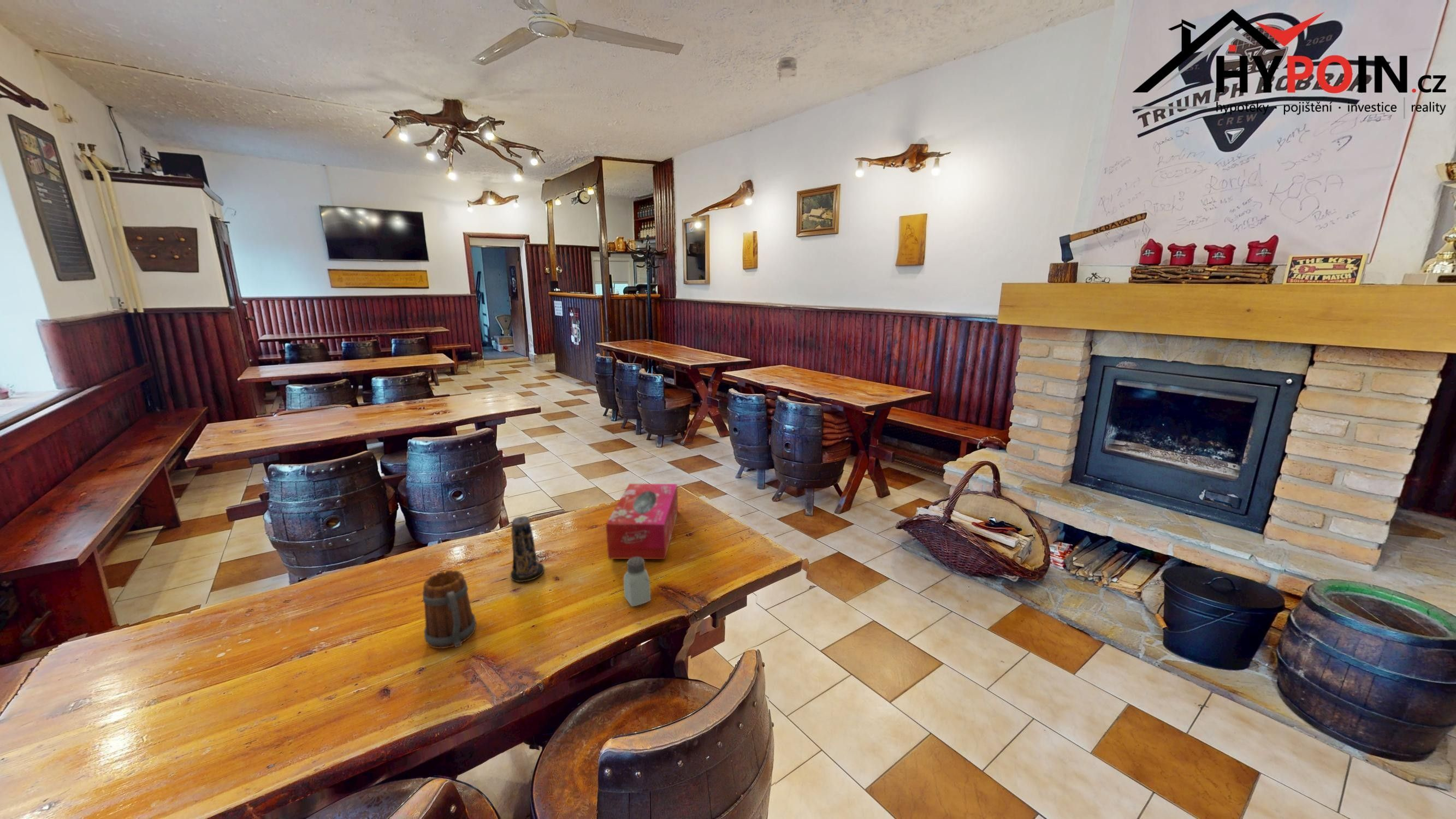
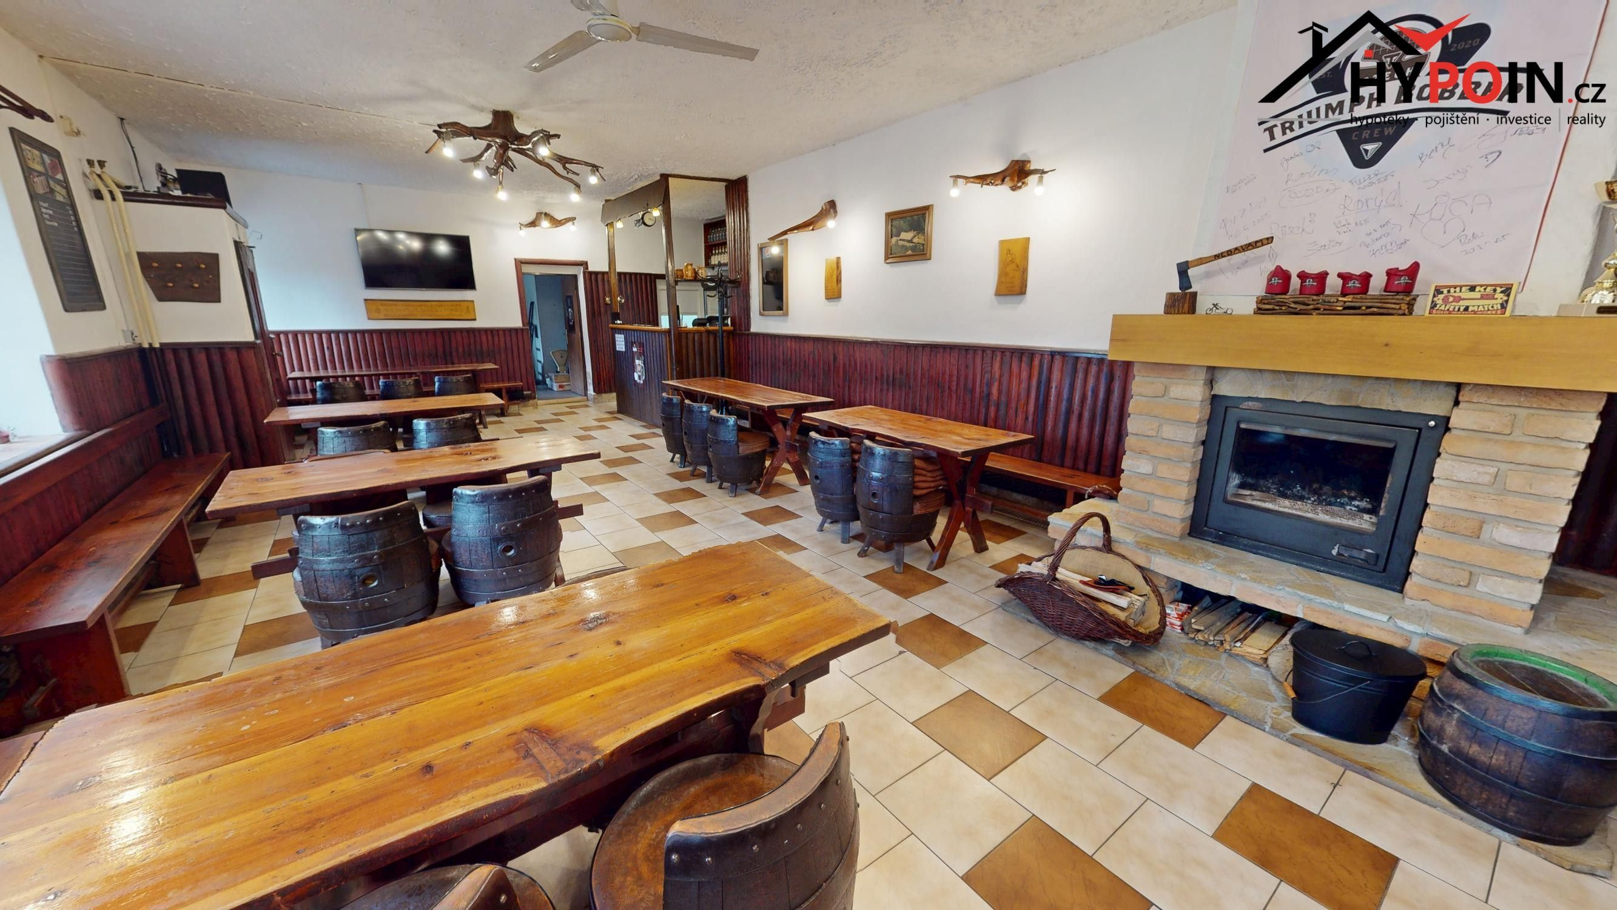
- candle [510,515,545,583]
- beer mug [422,569,477,649]
- smoke detector [776,56,798,83]
- saltshaker [623,557,652,607]
- tissue box [605,483,678,560]
